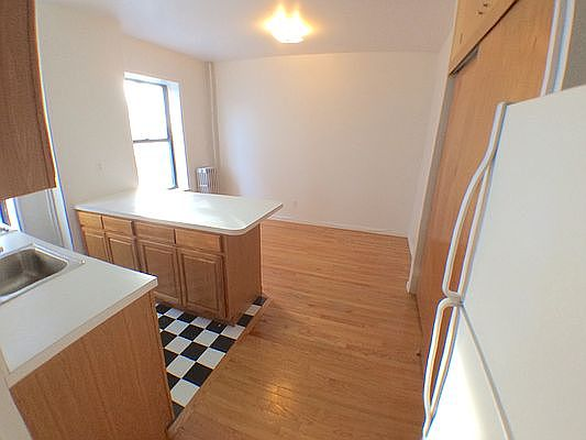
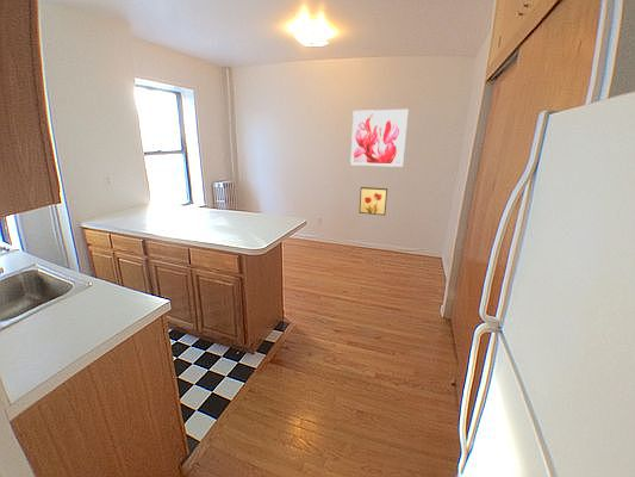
+ wall art [357,186,388,216]
+ wall art [349,109,410,168]
